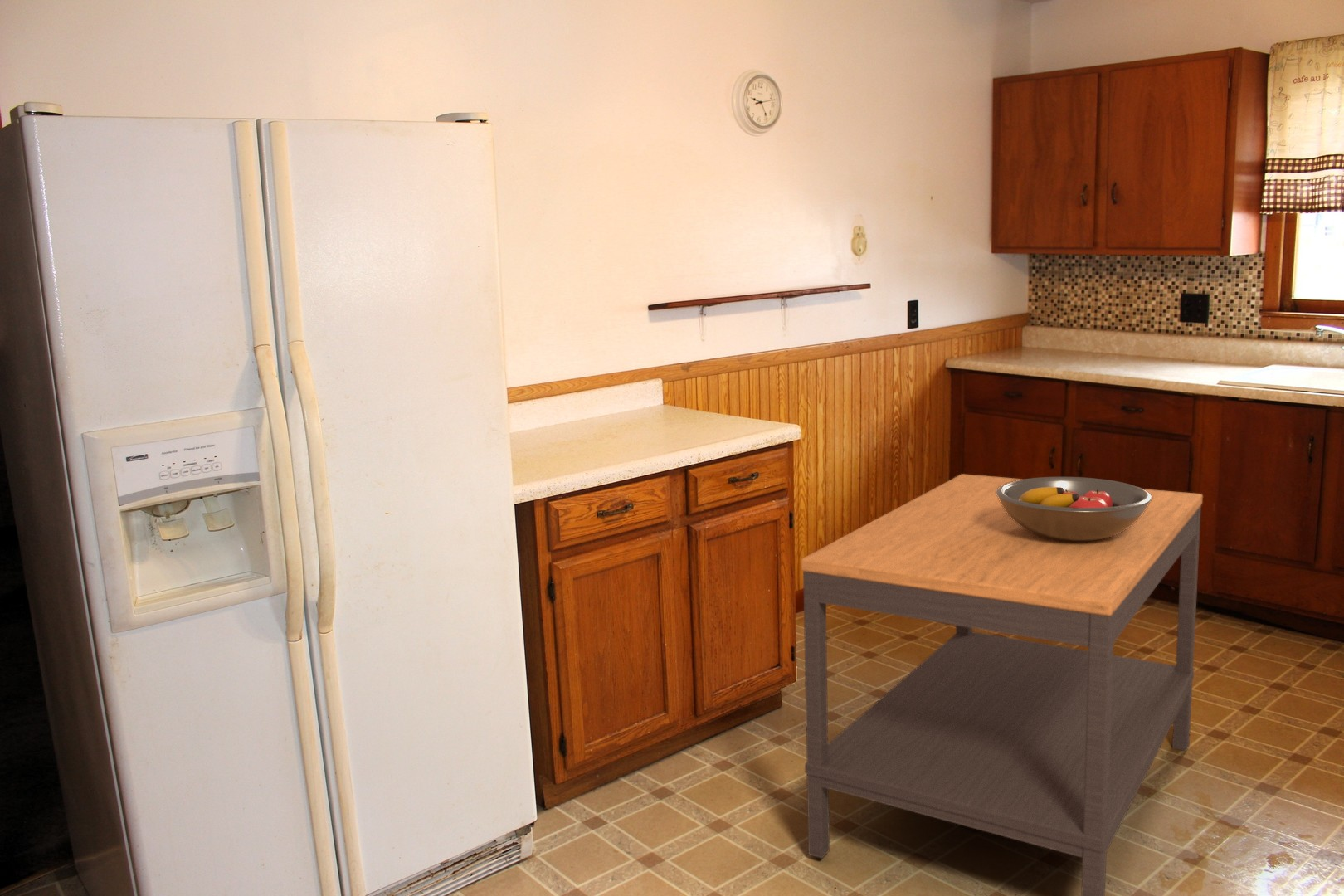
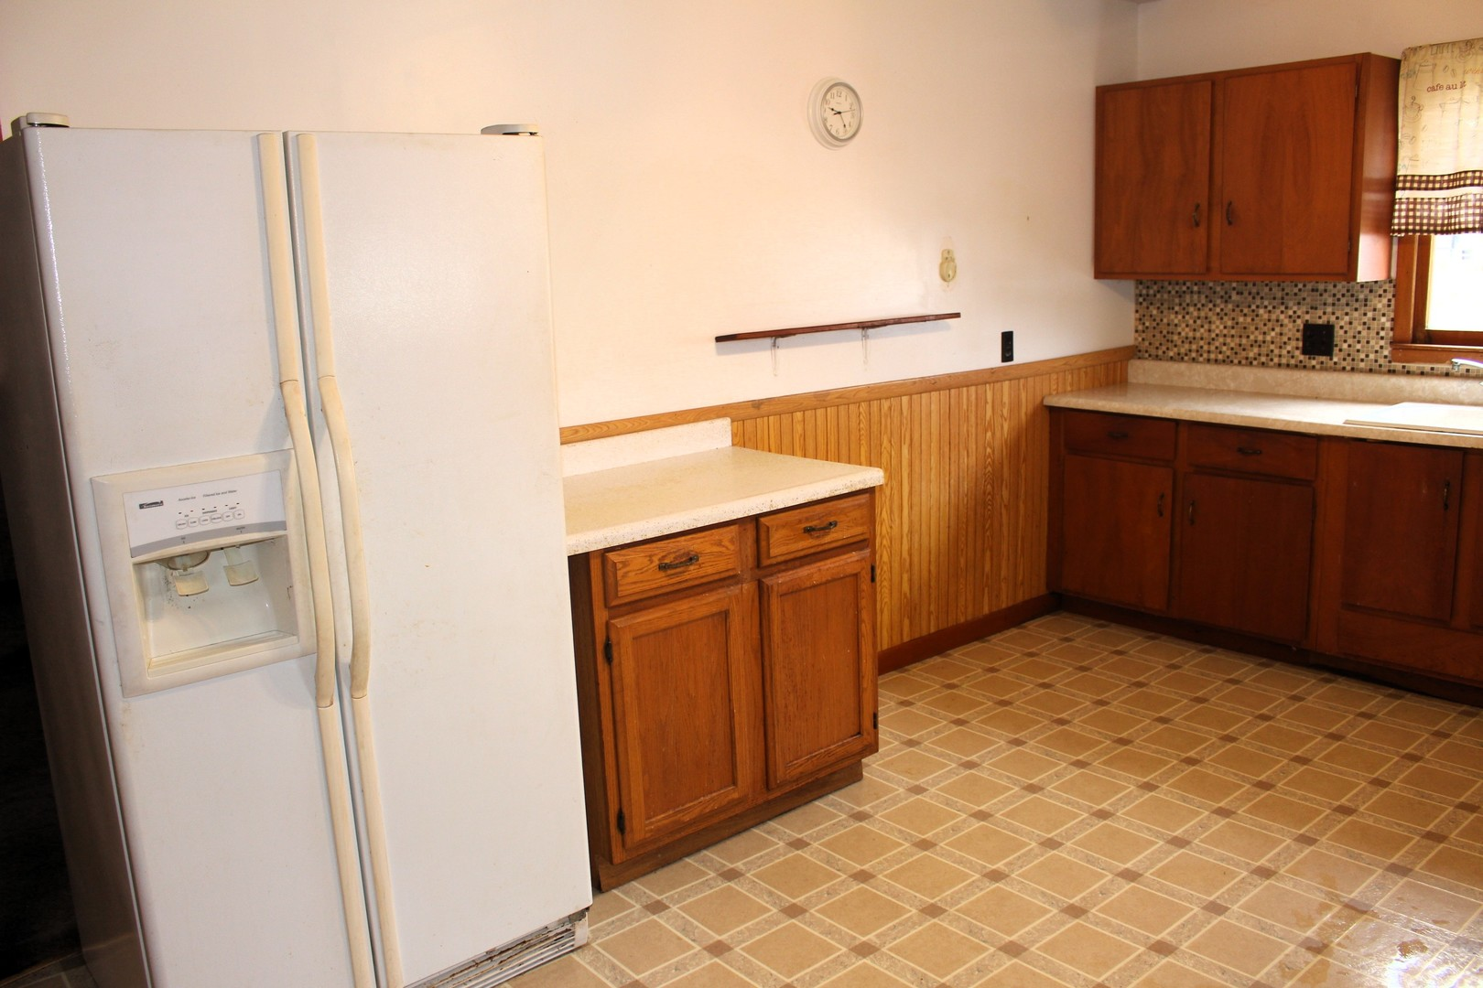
- side table [801,473,1204,896]
- fruit bowl [996,476,1152,541]
